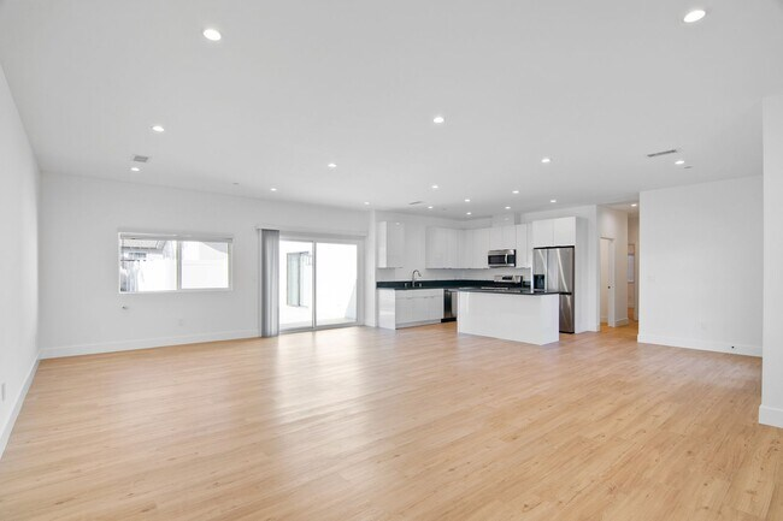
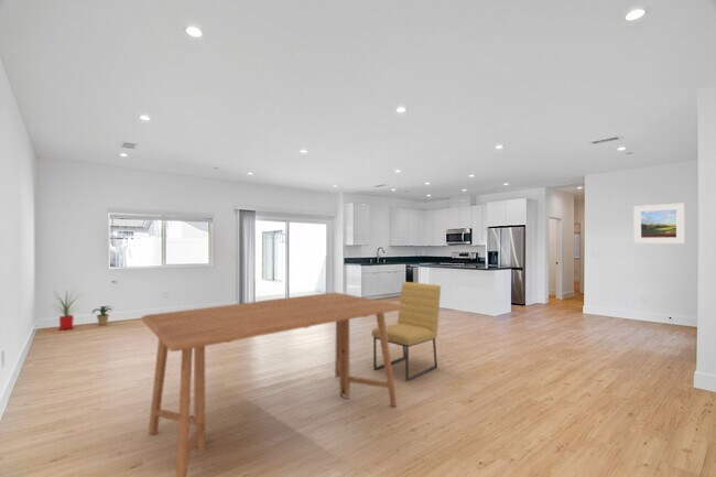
+ chair [371,281,442,382]
+ potted plant [91,305,115,326]
+ house plant [47,288,84,332]
+ dining table [140,291,405,477]
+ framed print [633,202,685,245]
